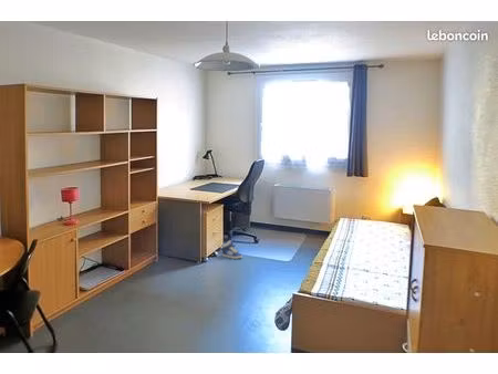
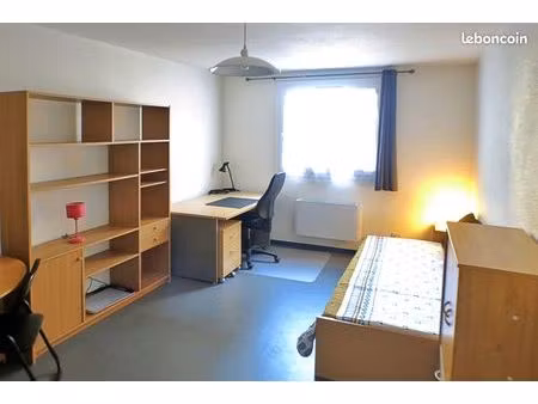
- sneaker [220,239,243,260]
